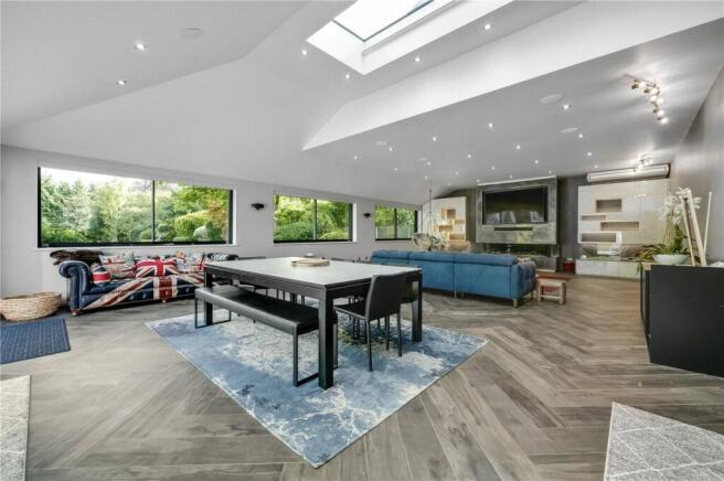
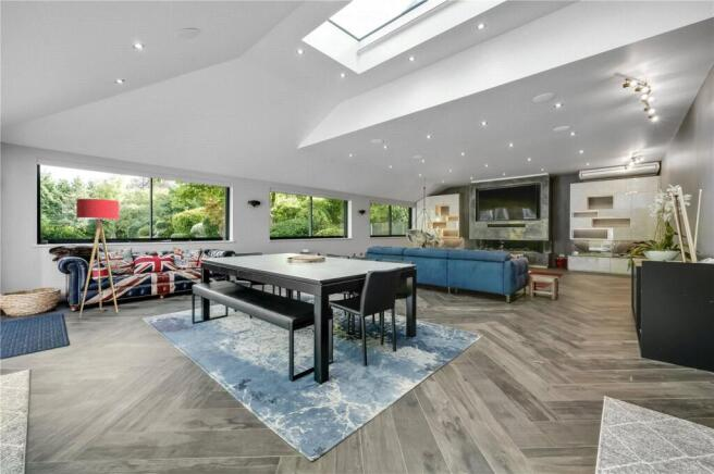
+ floor lamp [75,198,121,319]
